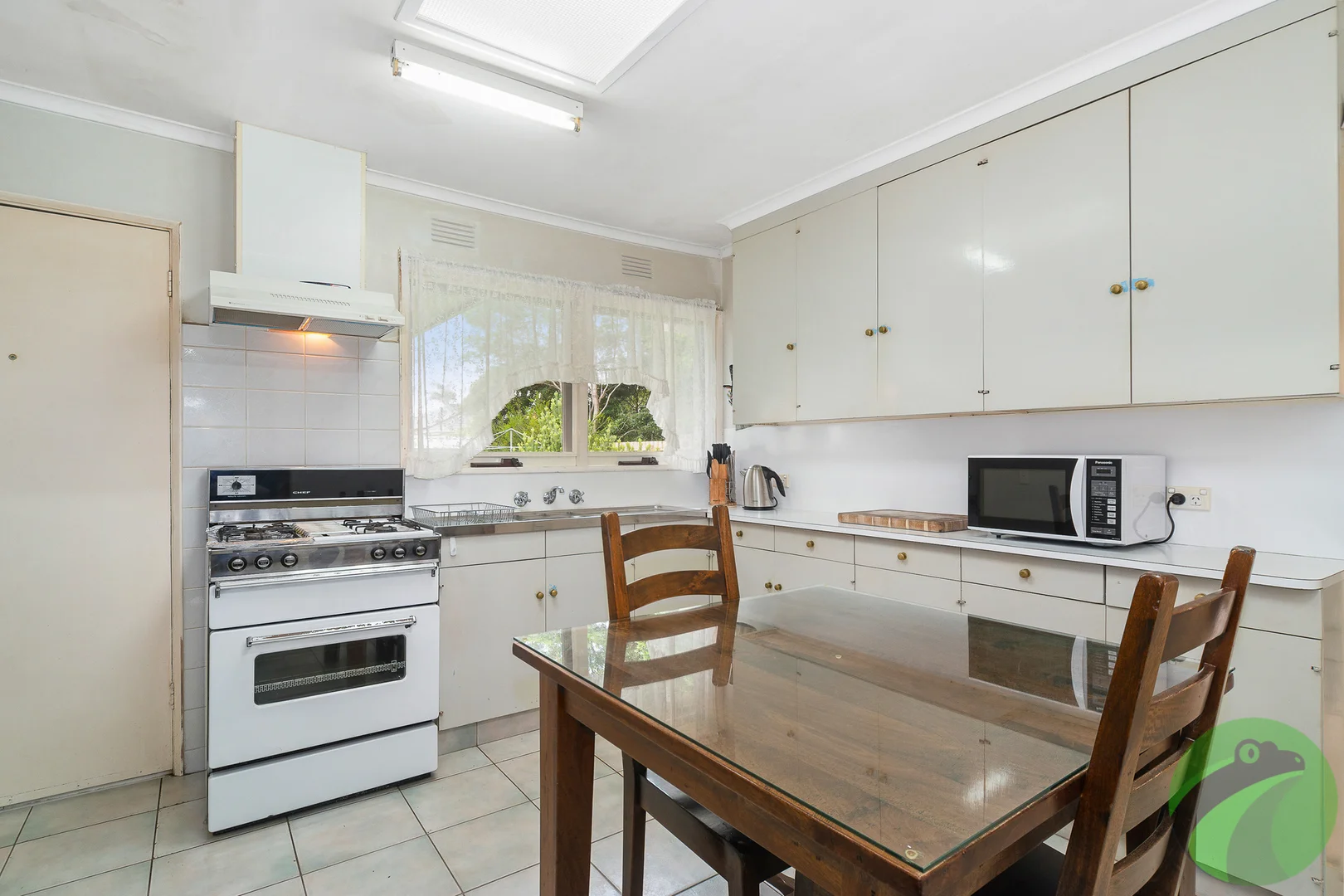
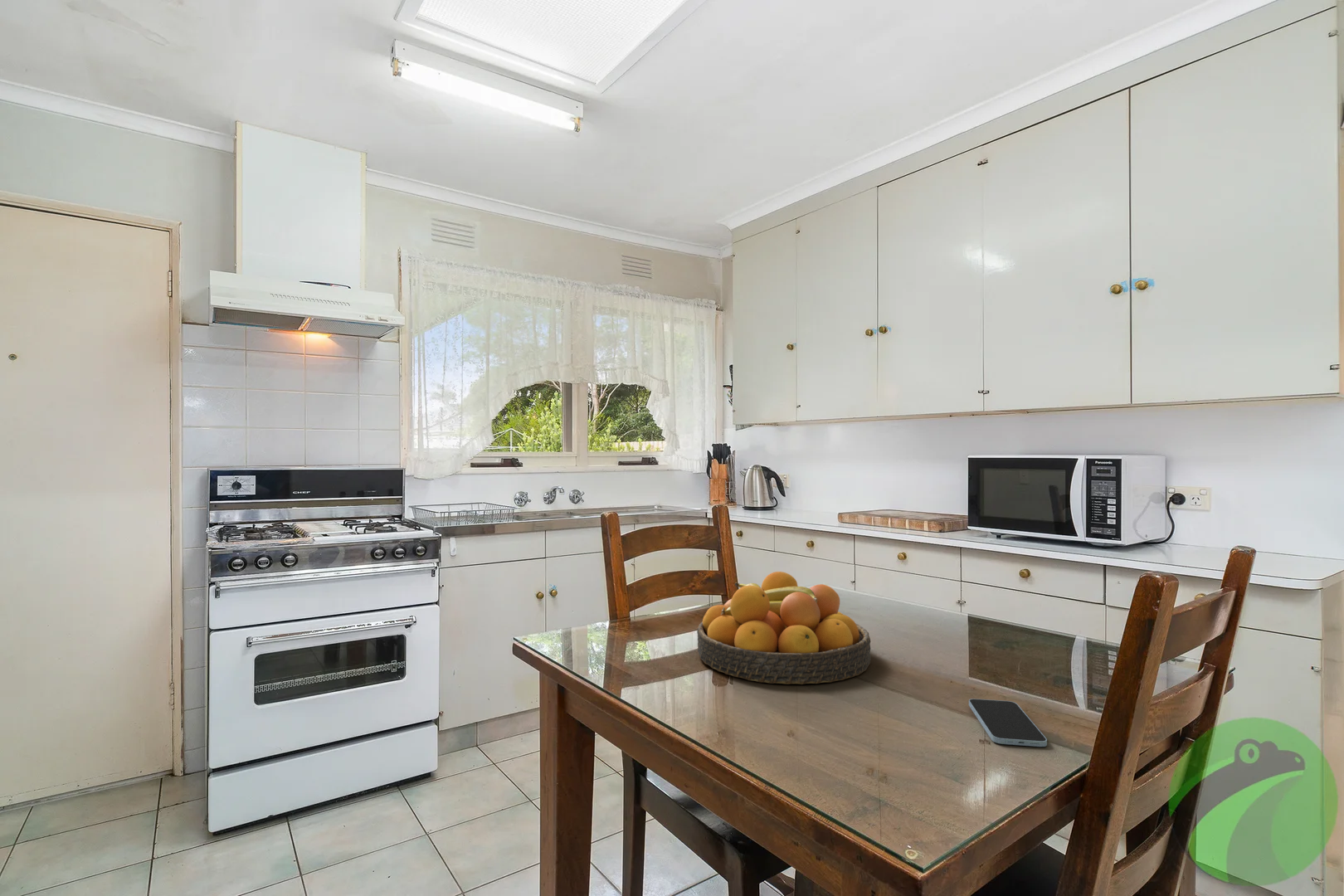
+ smartphone [968,698,1048,747]
+ fruit bowl [696,571,872,685]
